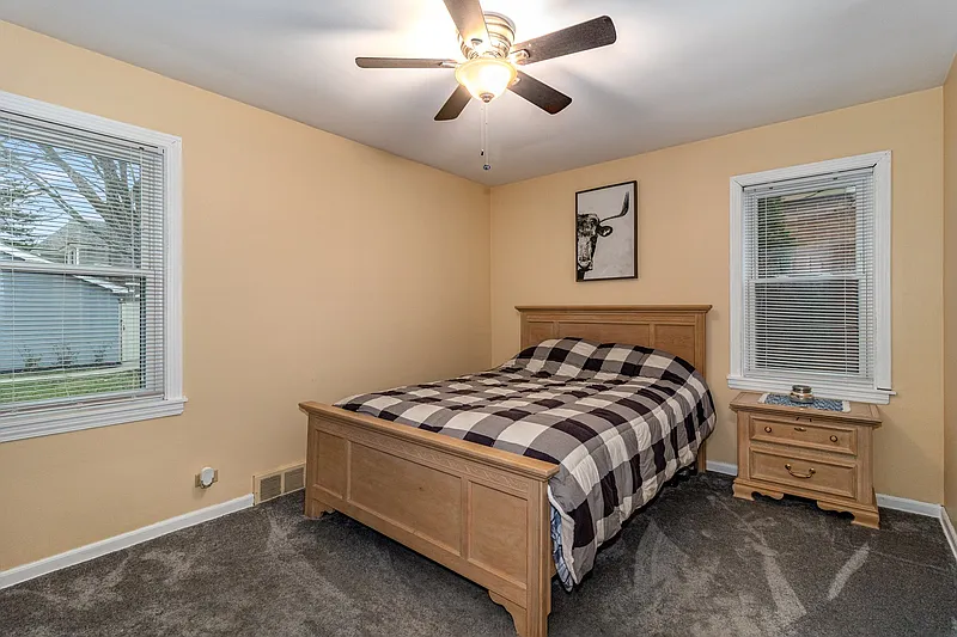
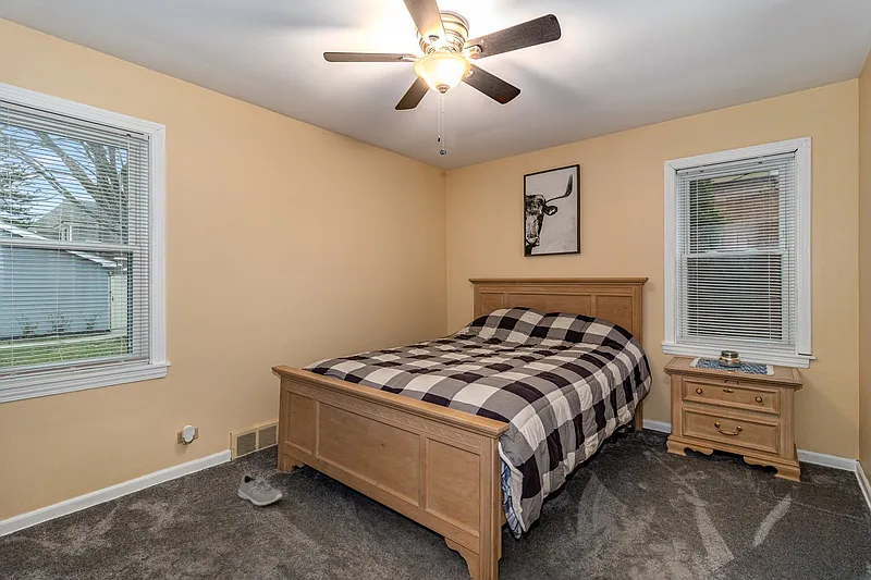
+ sneaker [237,473,283,506]
